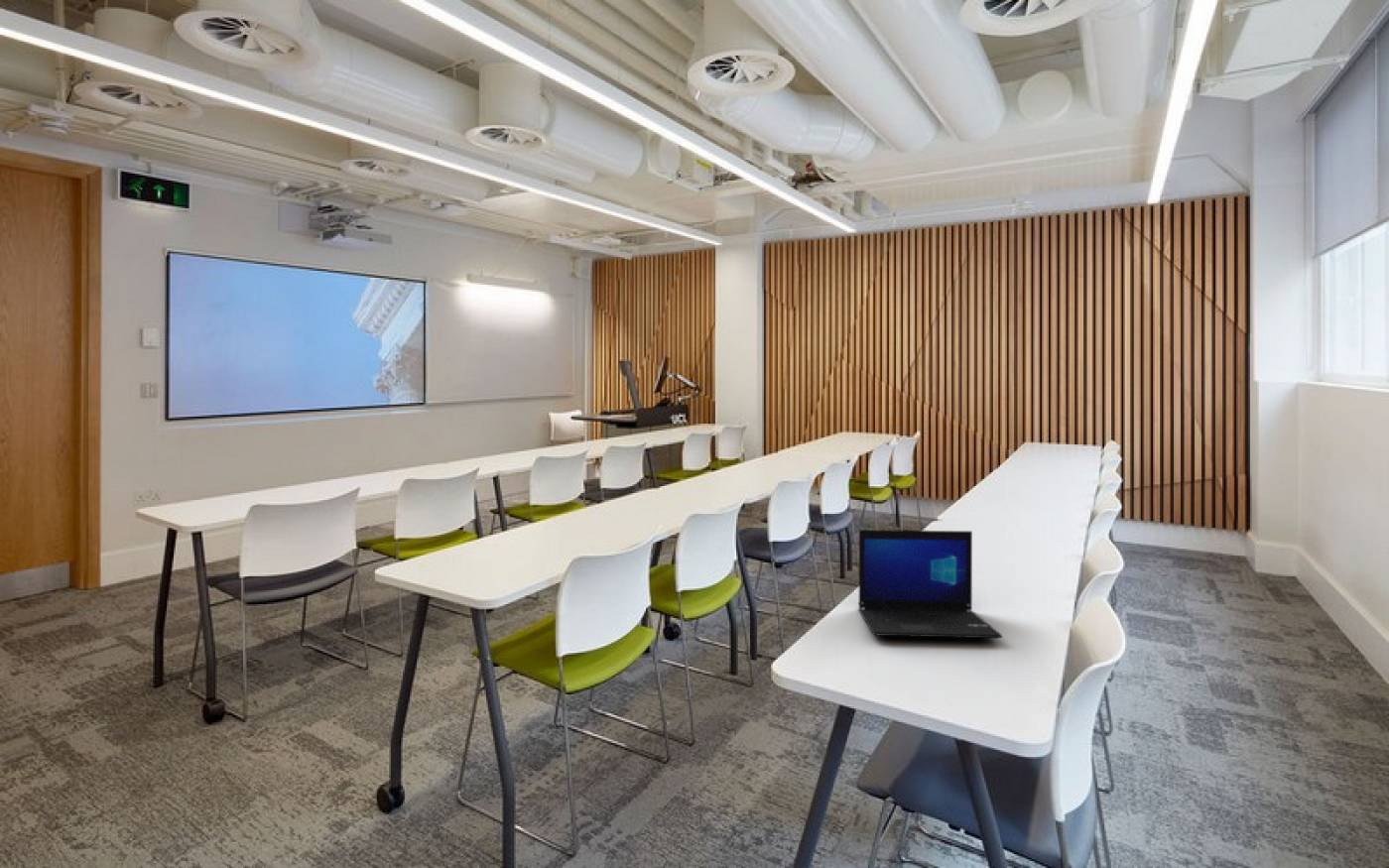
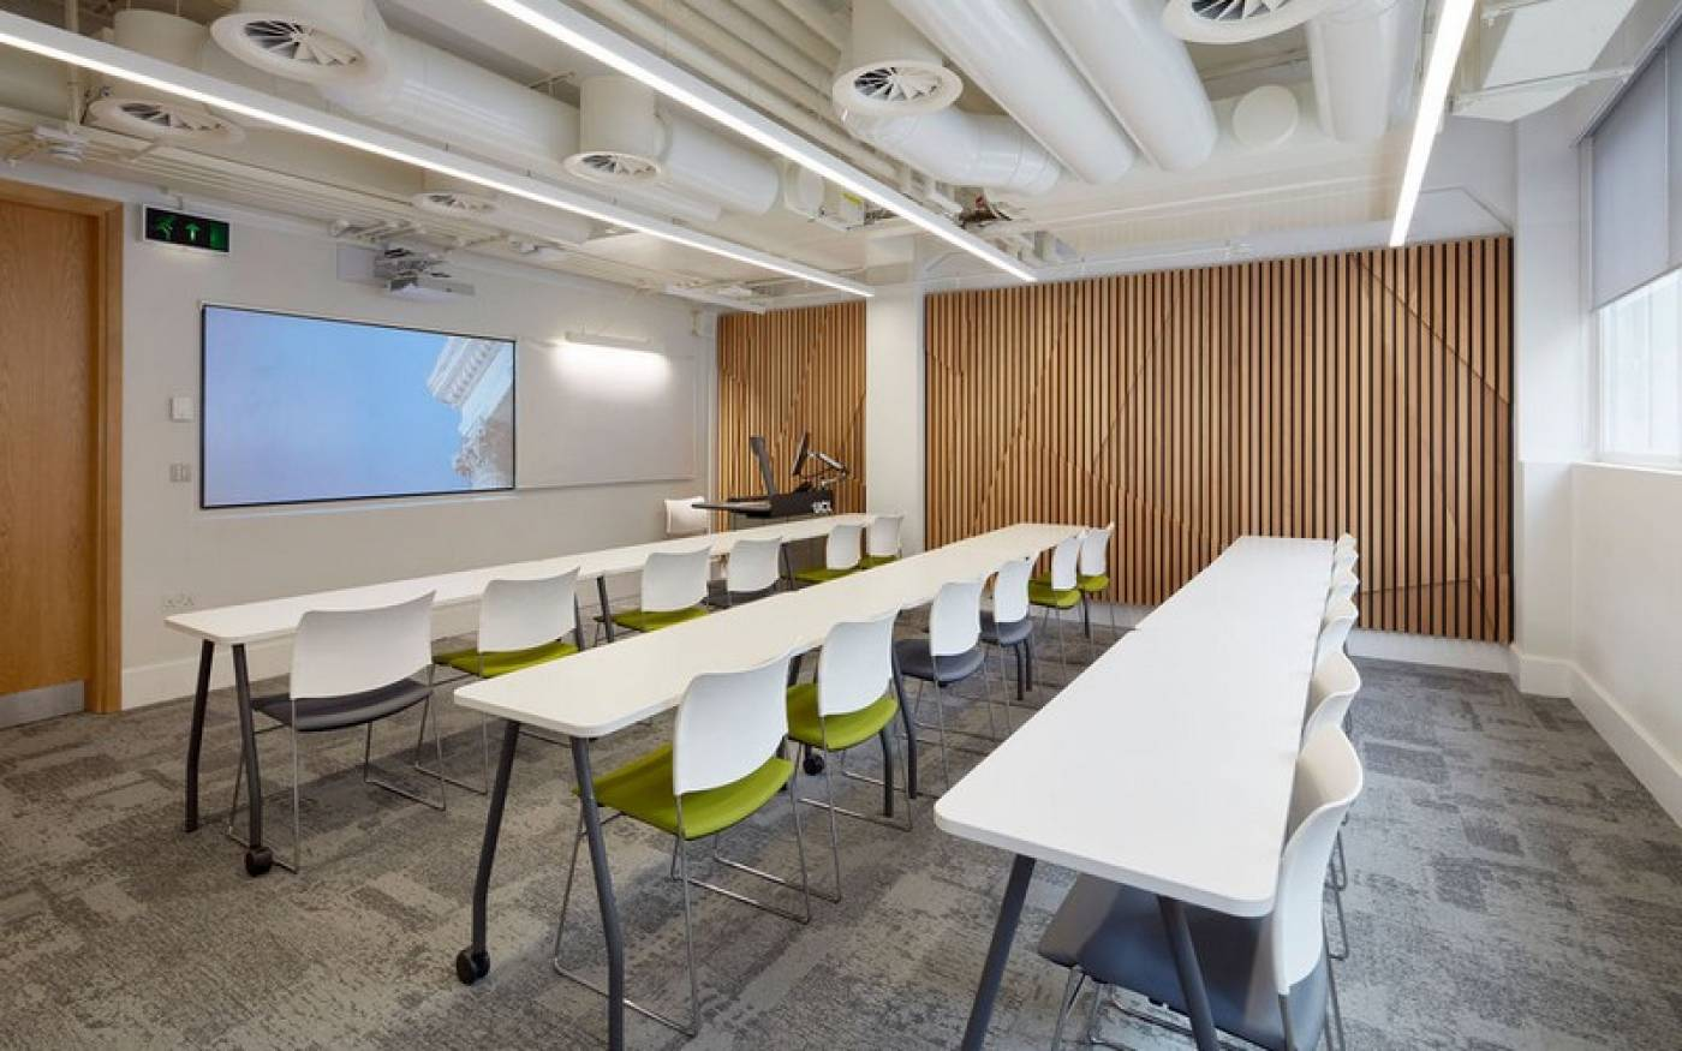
- laptop [857,529,1003,639]
